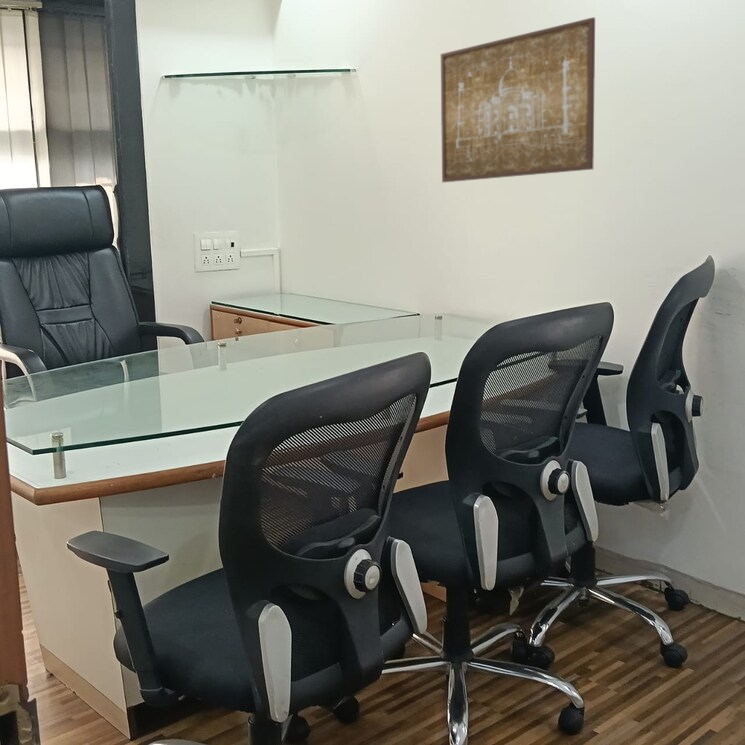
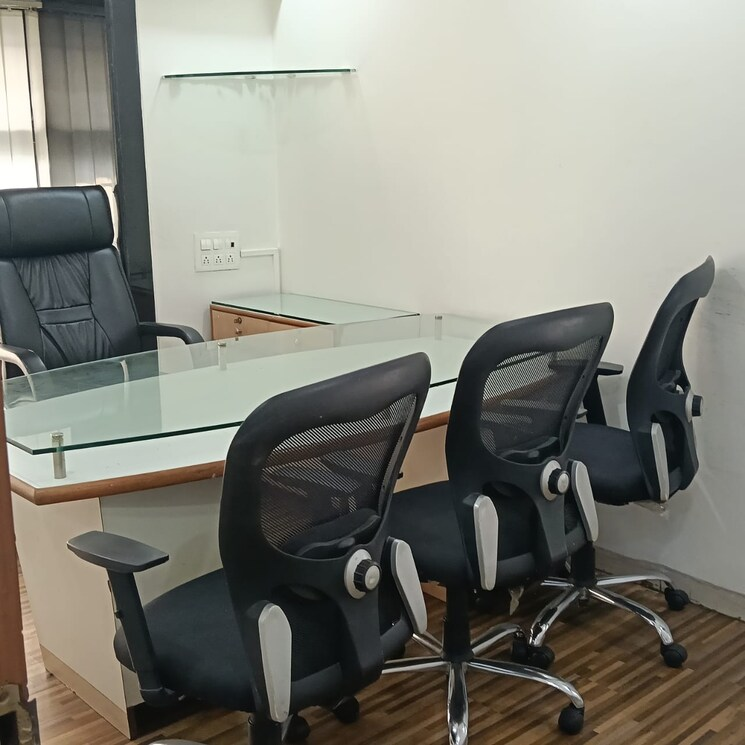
- wall art [440,16,596,183]
